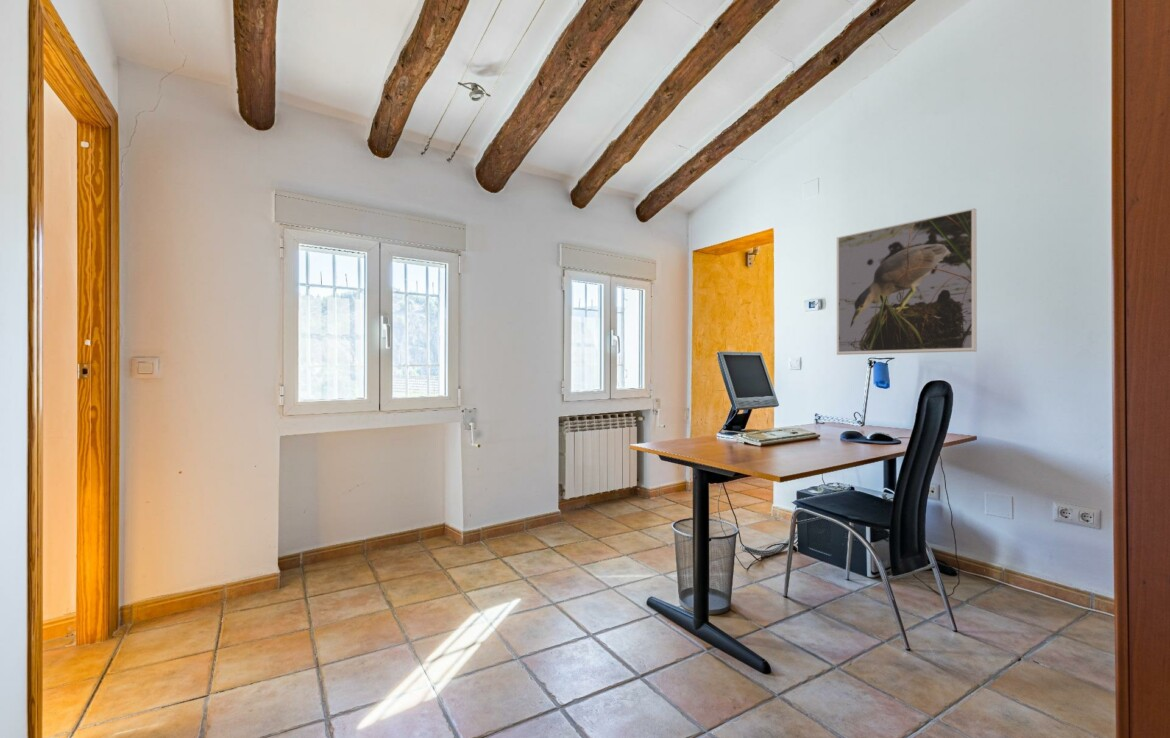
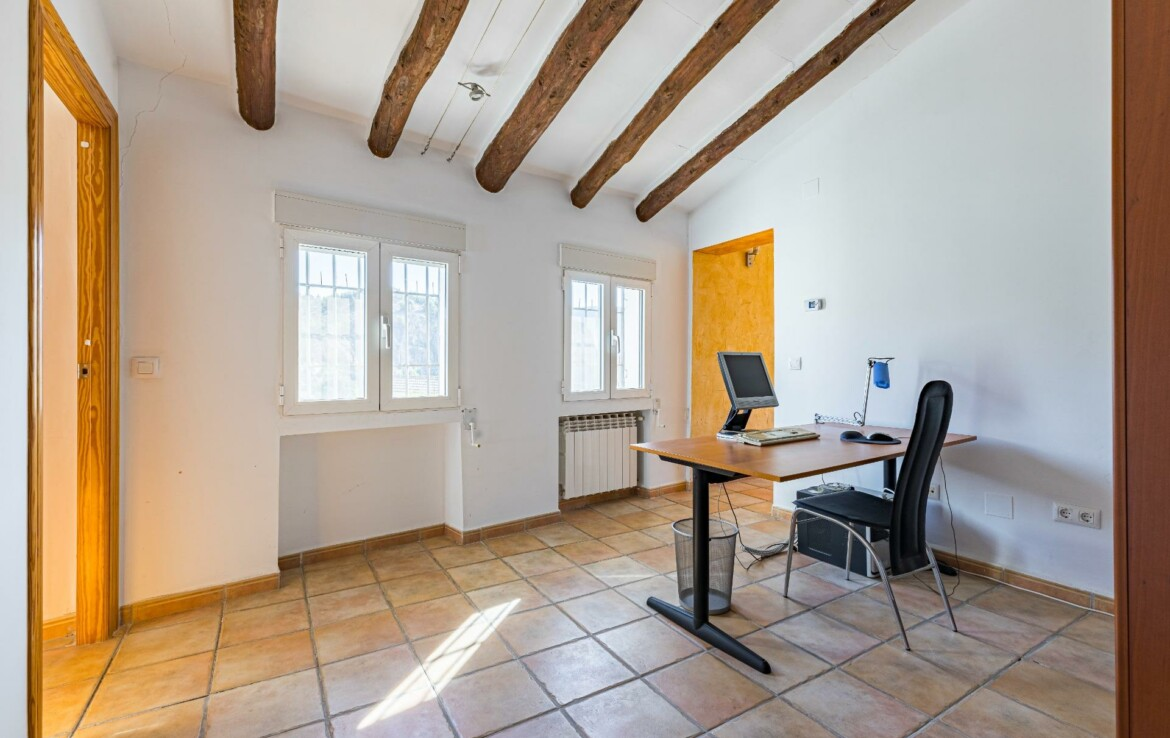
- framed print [836,207,978,356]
